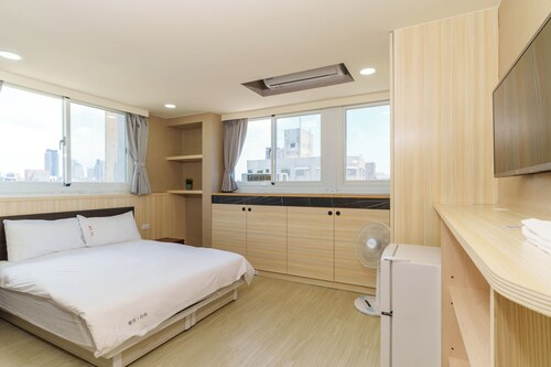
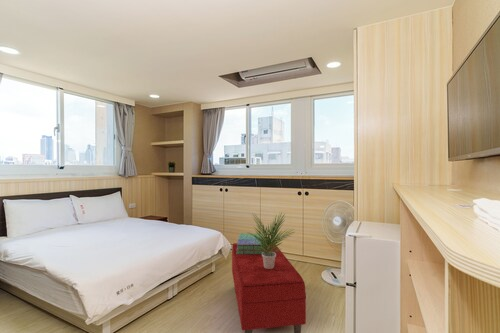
+ bench [231,242,307,333]
+ stack of books [236,233,265,254]
+ potted plant [250,212,295,269]
